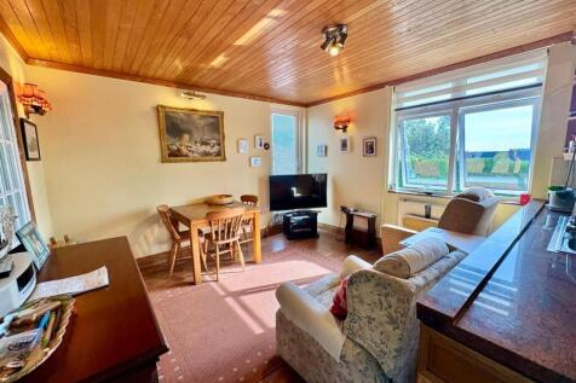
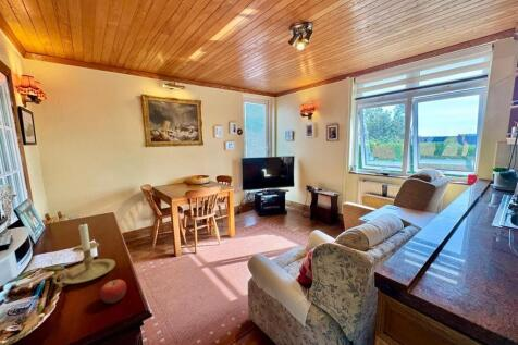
+ candle holder [50,221,116,288]
+ fruit [99,279,127,305]
